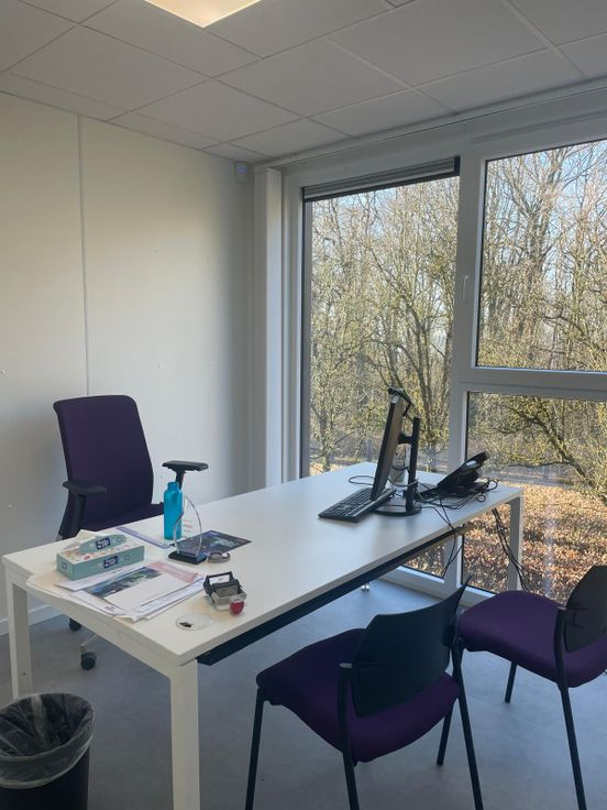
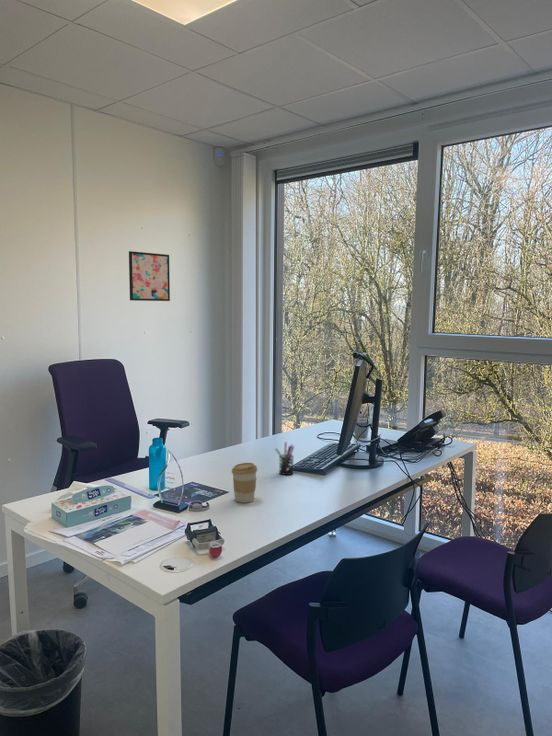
+ coffee cup [231,462,258,503]
+ wall art [128,250,171,302]
+ pen holder [274,441,295,476]
